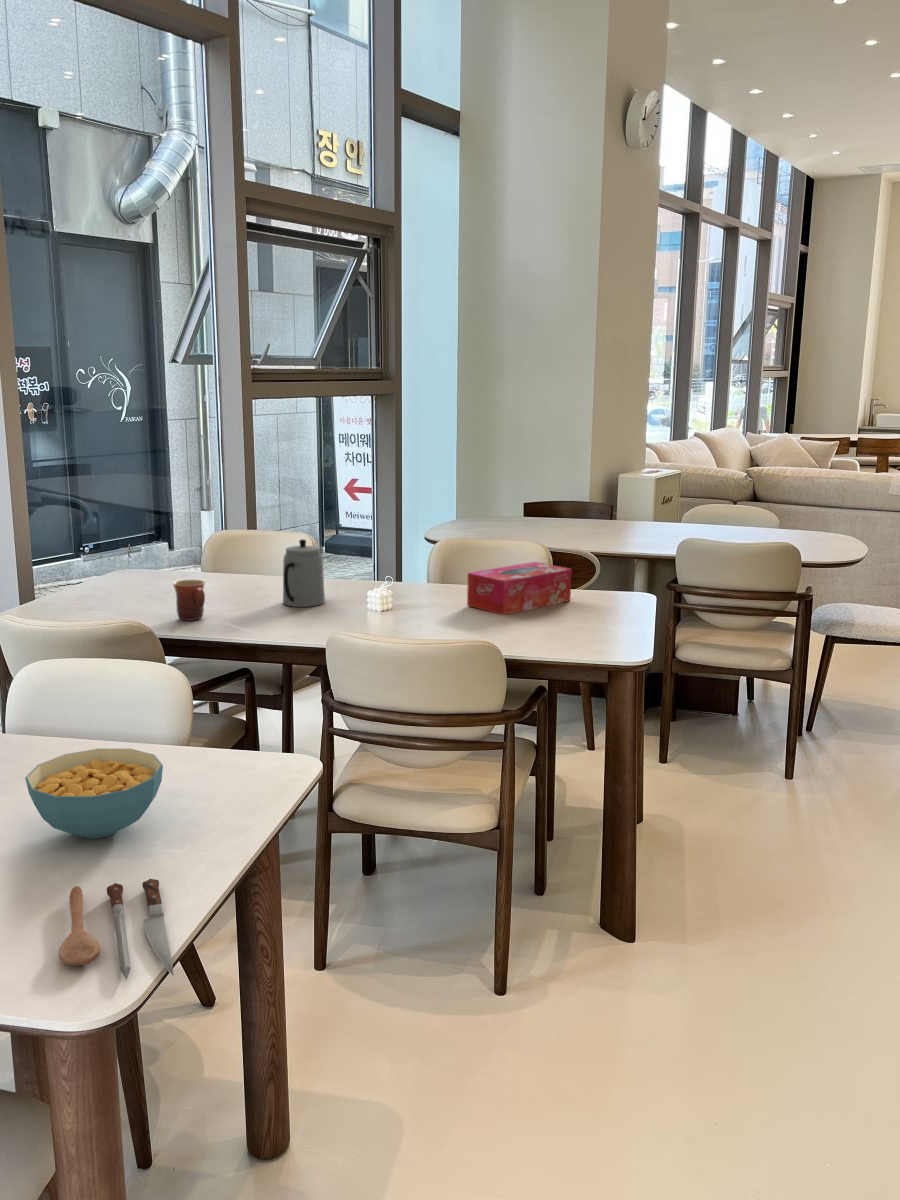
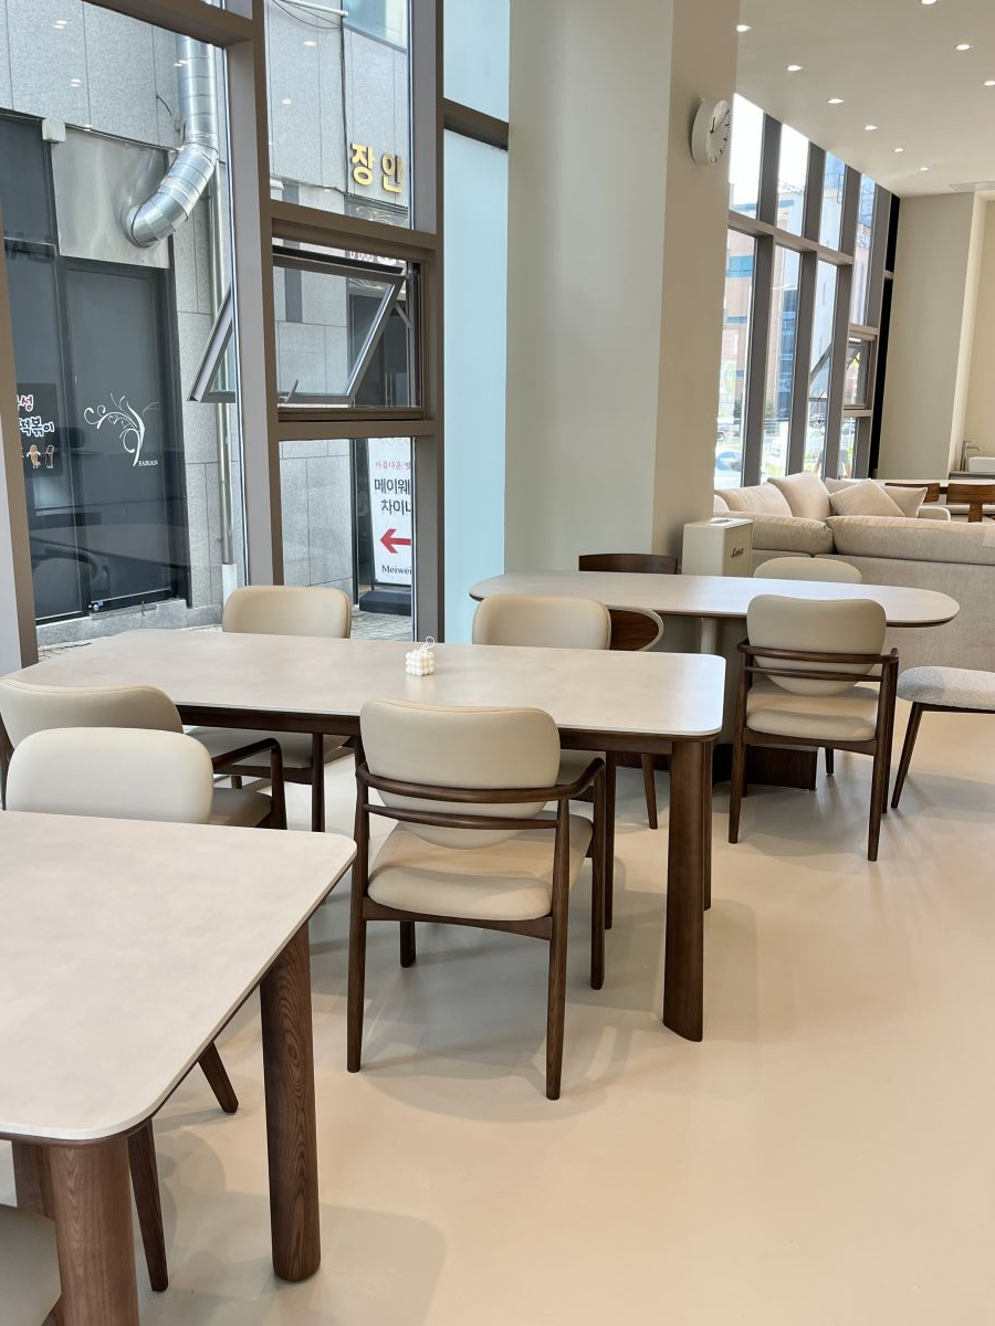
- tissue box [466,561,573,616]
- spoon [58,878,175,981]
- cereal bowl [24,747,164,839]
- mug [172,579,206,622]
- teapot [282,538,326,608]
